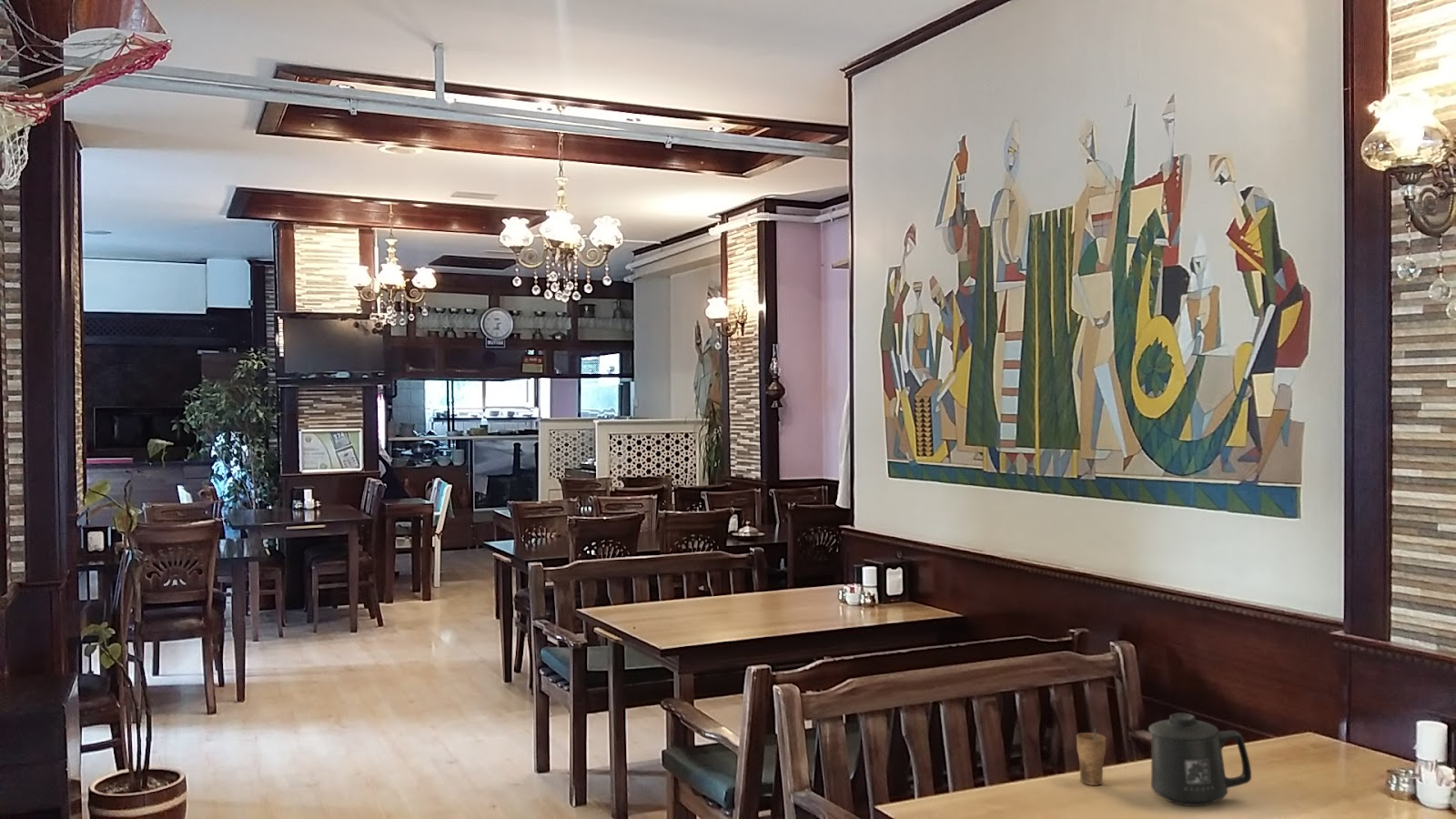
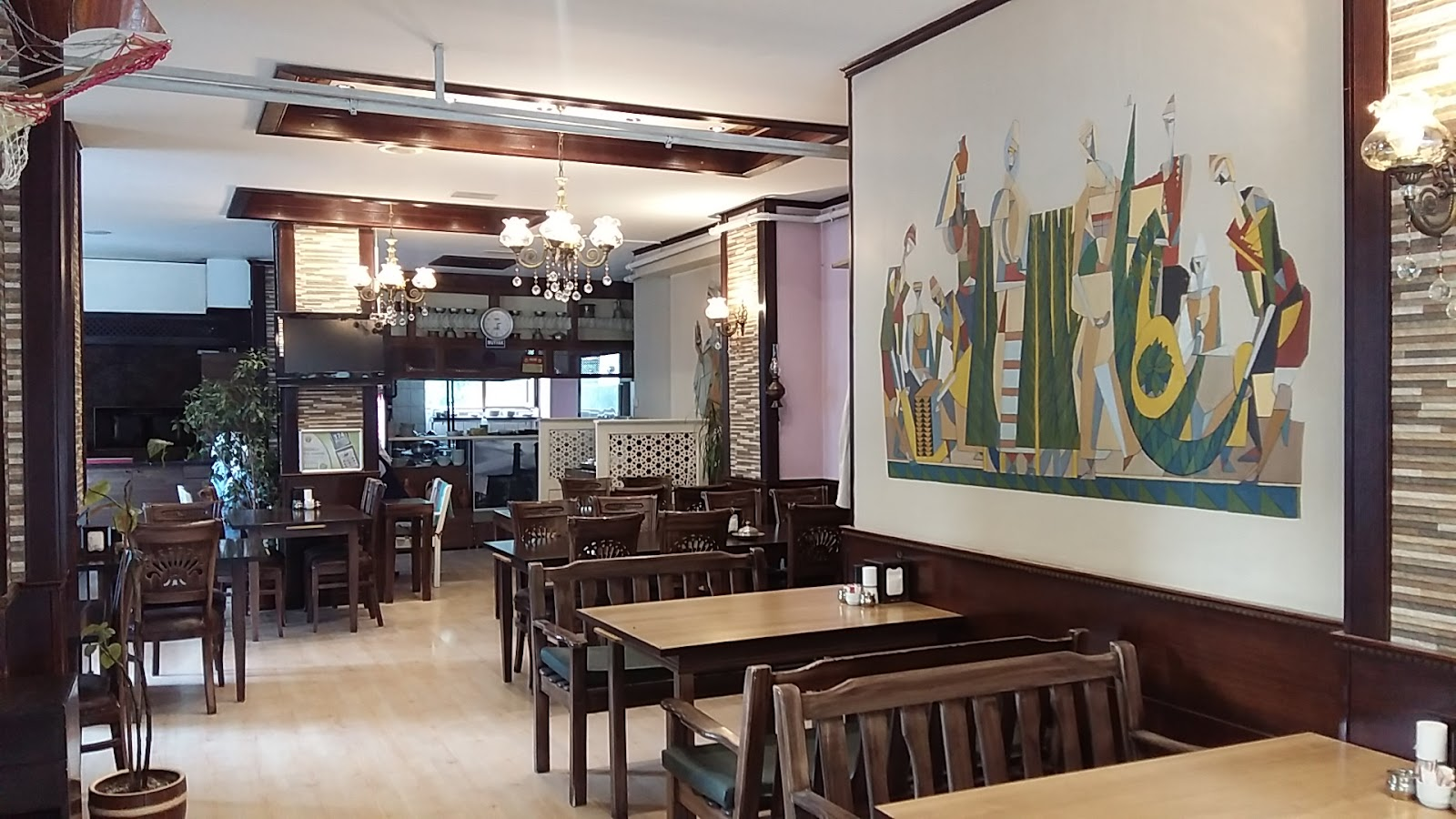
- mug [1148,712,1252,807]
- cup [1076,728,1107,786]
